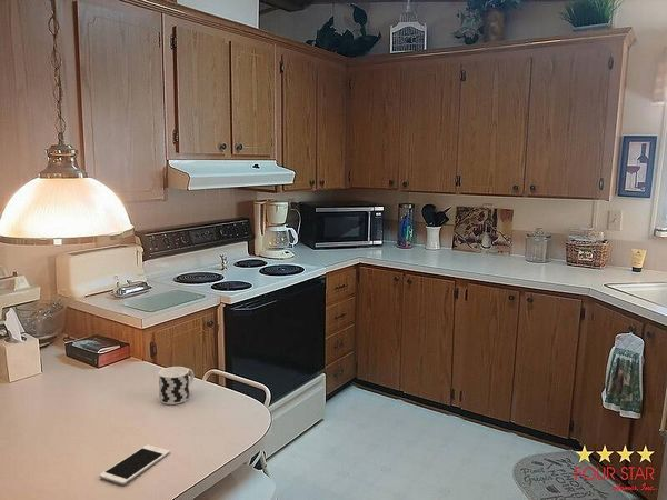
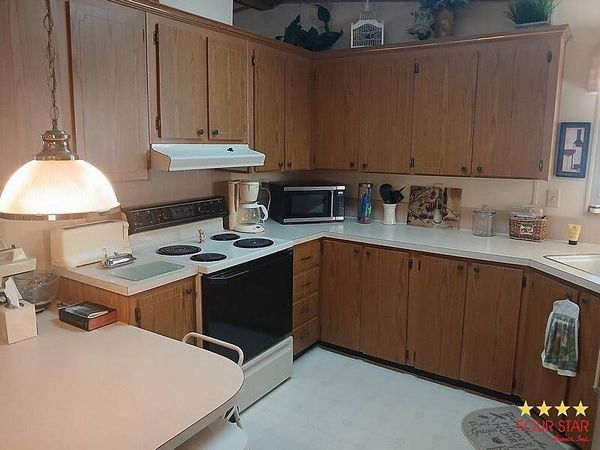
- cup [158,366,195,406]
- cell phone [99,443,171,486]
